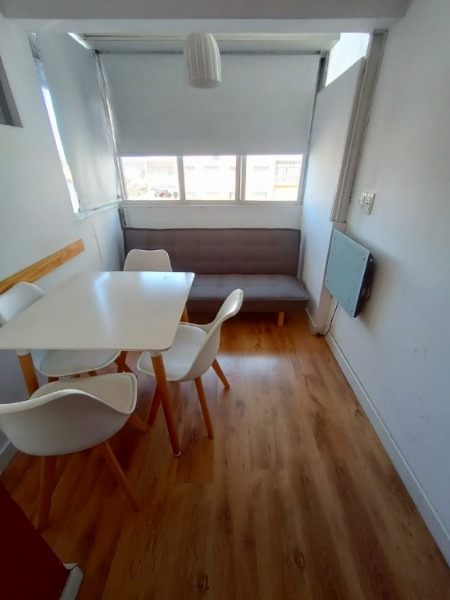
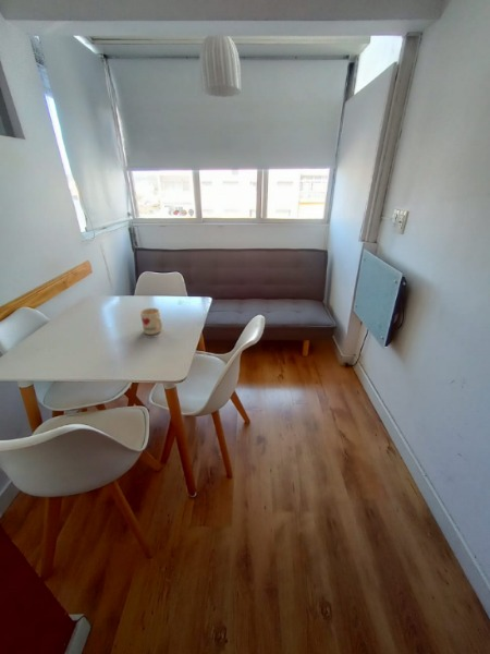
+ mug [139,307,163,336]
